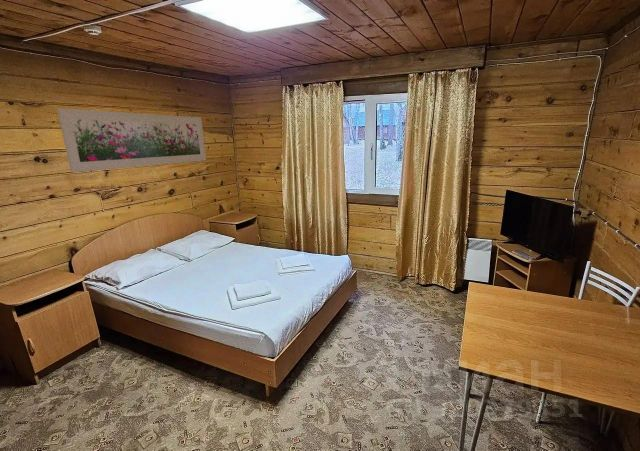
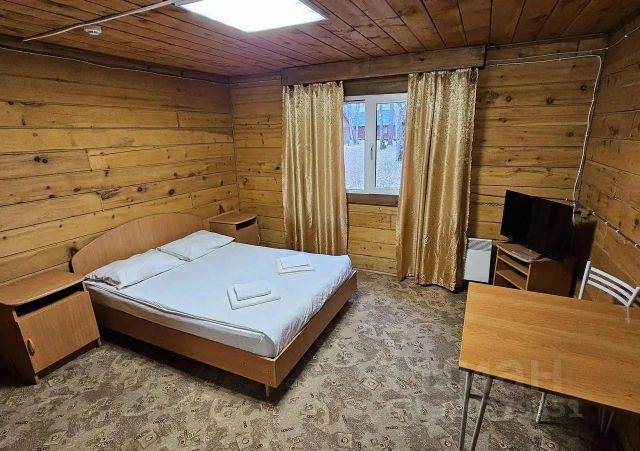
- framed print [56,108,207,173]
